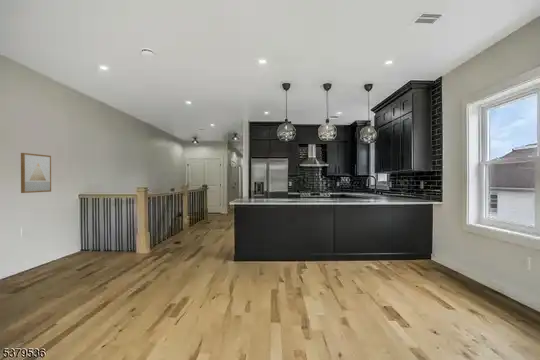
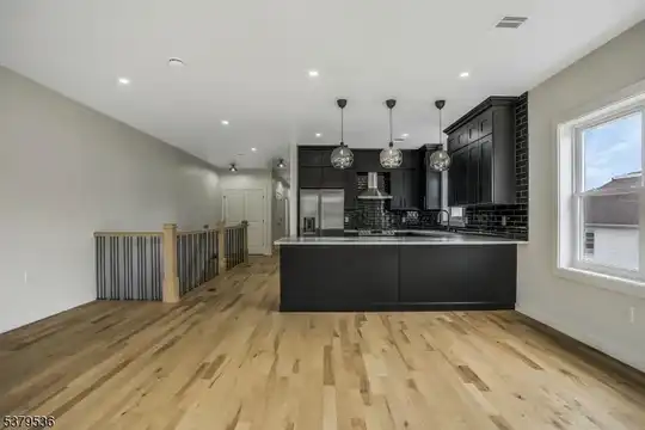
- wall art [20,152,52,194]
